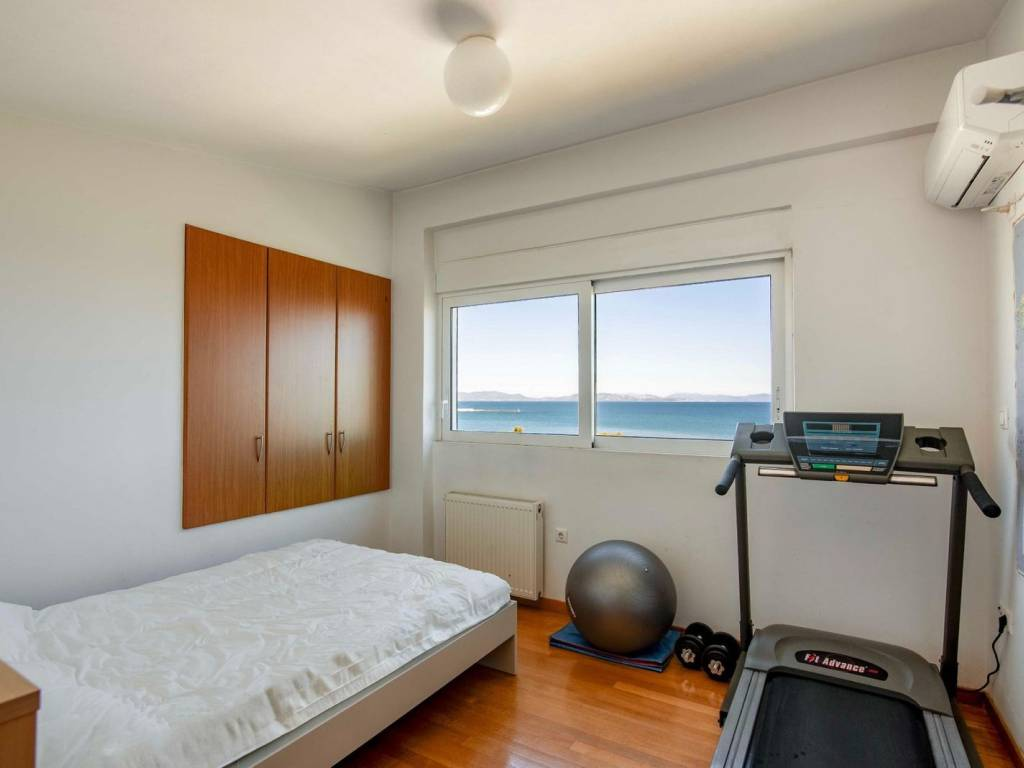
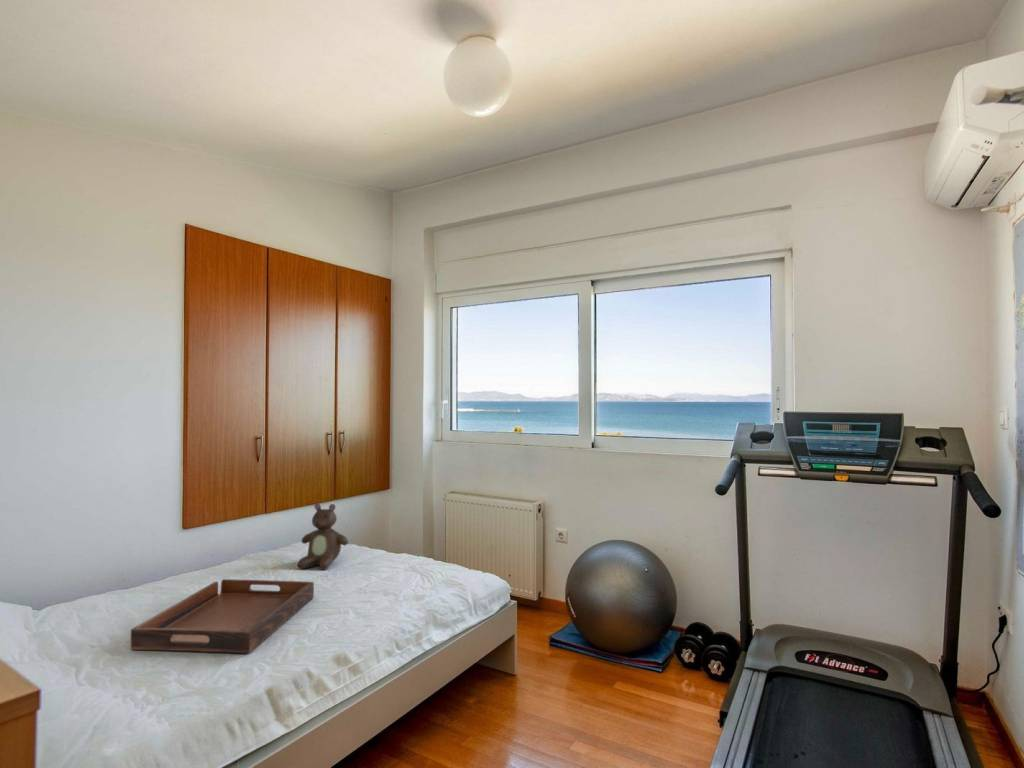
+ teddy bear [296,503,349,571]
+ serving tray [130,578,315,654]
